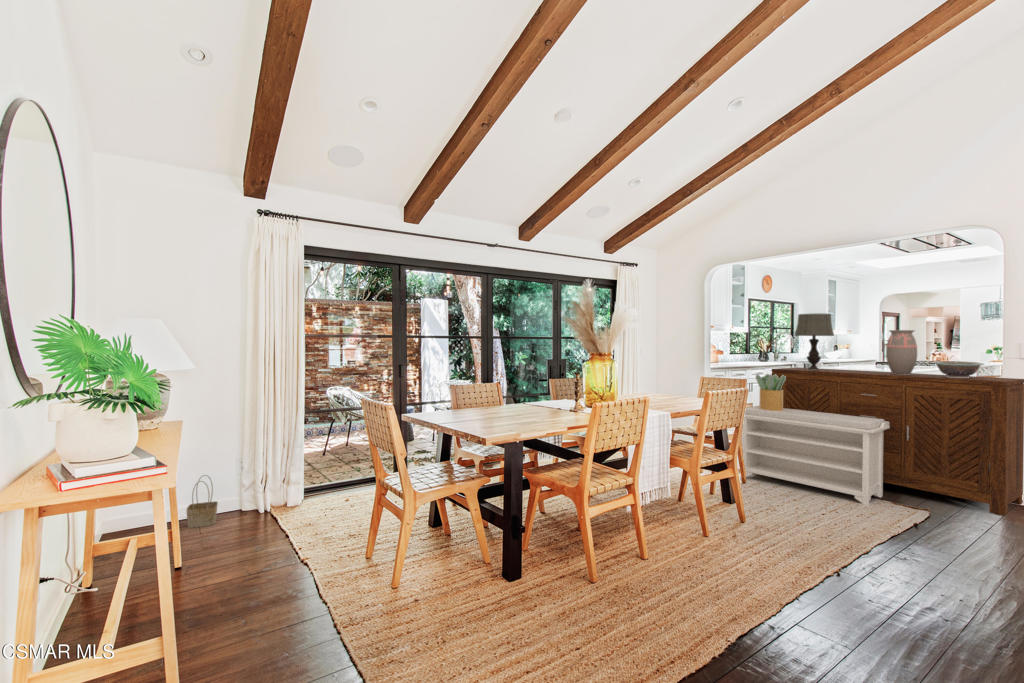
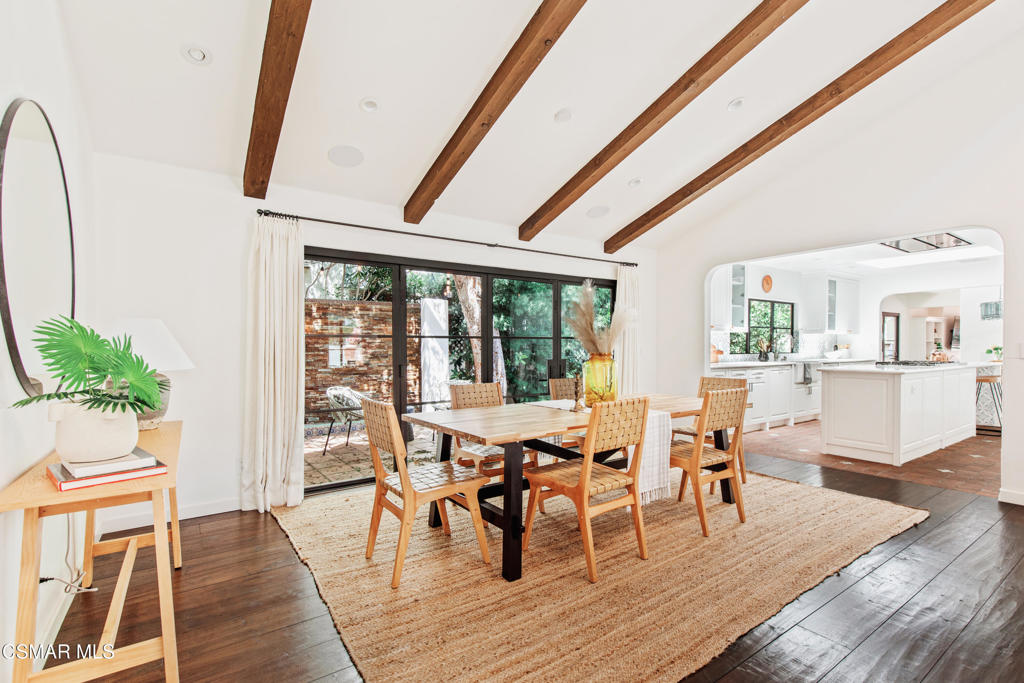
- bench [741,405,890,506]
- table lamp [794,313,835,370]
- basket [185,474,219,529]
- decorative vase [885,329,918,375]
- potted plant [755,373,786,411]
- decorative bowl [932,360,985,378]
- sideboard [771,367,1024,517]
